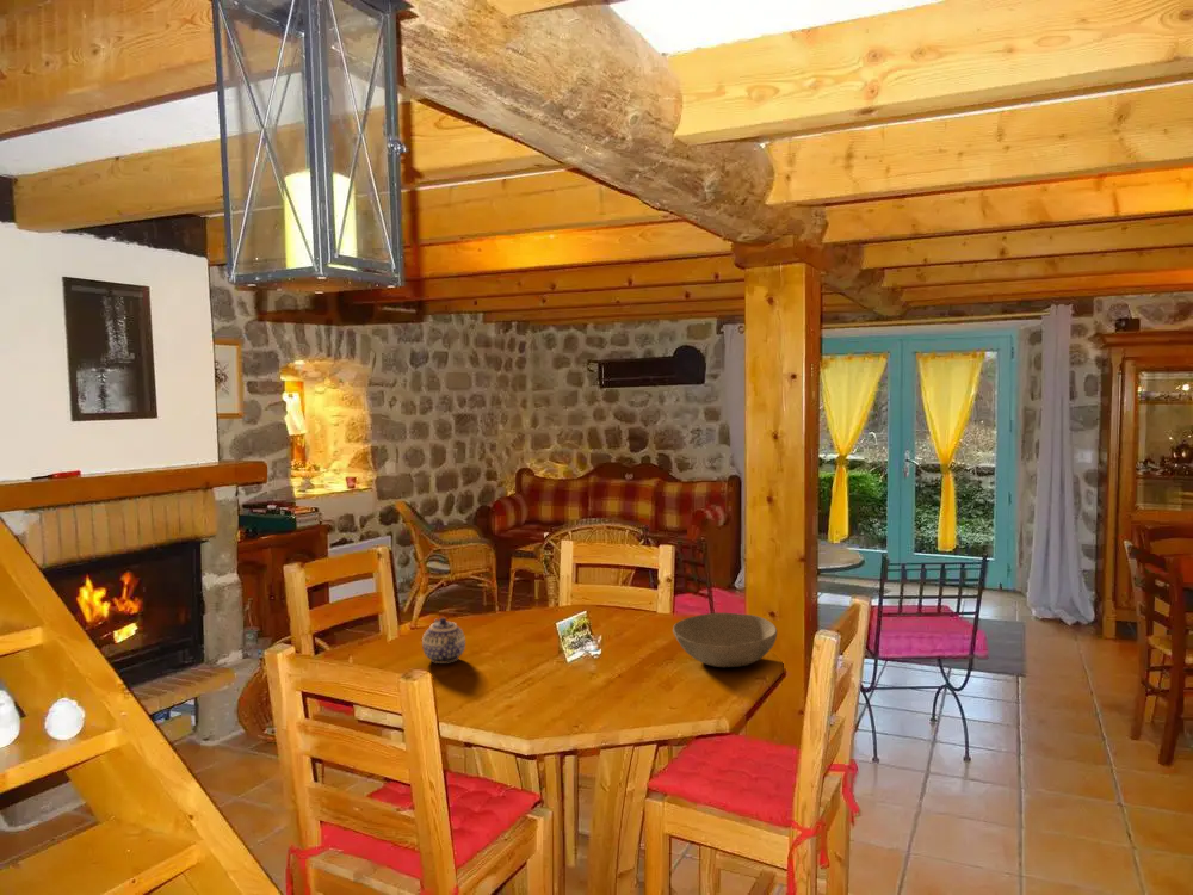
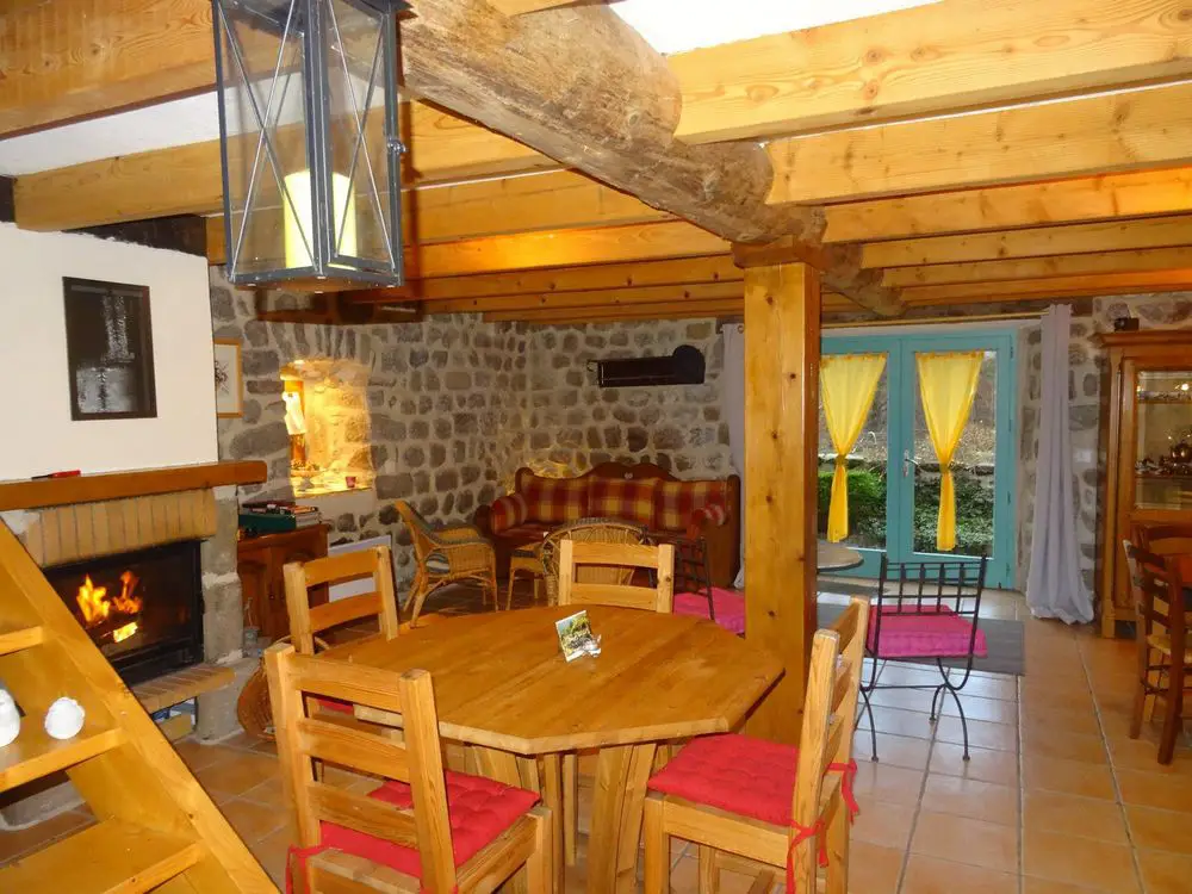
- bowl [672,612,778,668]
- teapot [421,617,466,665]
